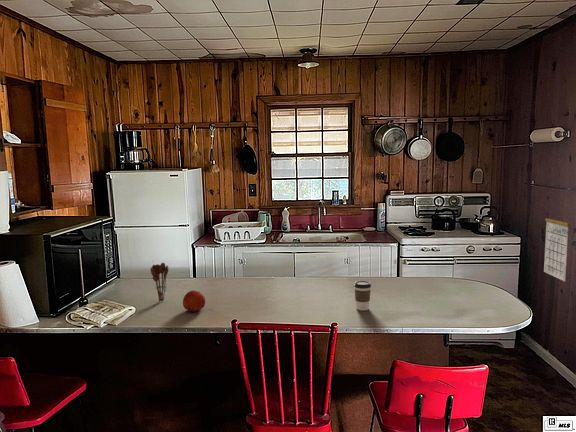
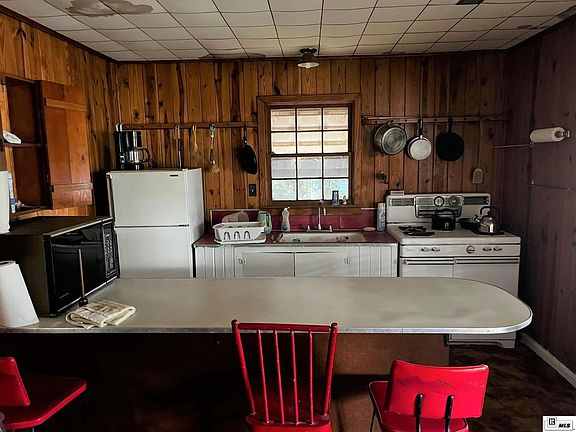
- coffee cup [353,280,372,312]
- utensil holder [149,262,169,303]
- calendar [543,207,571,282]
- fruit [182,289,206,313]
